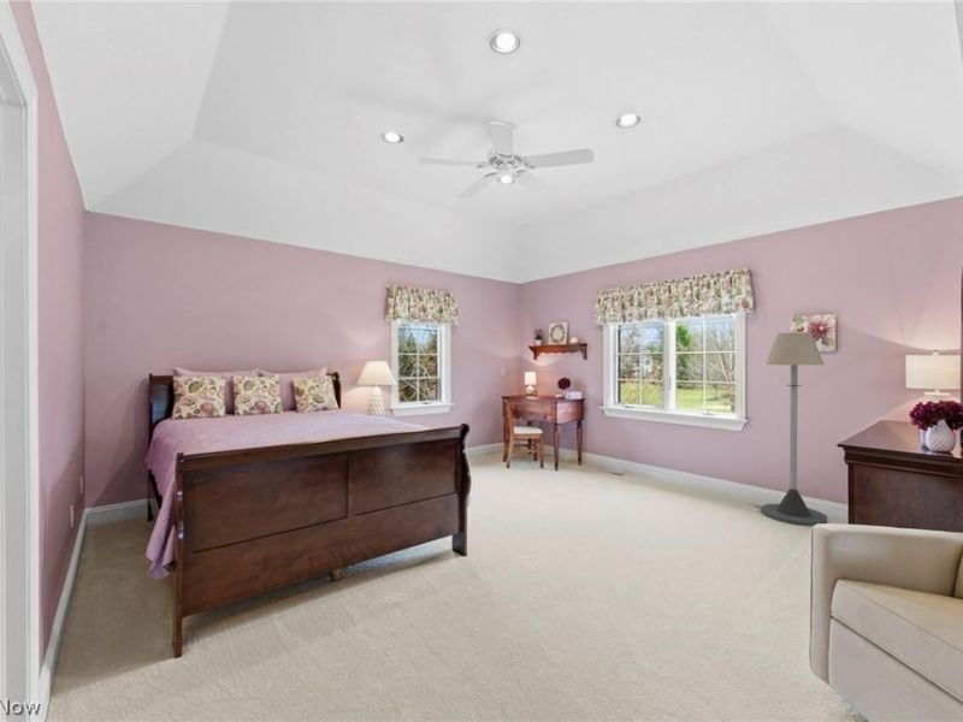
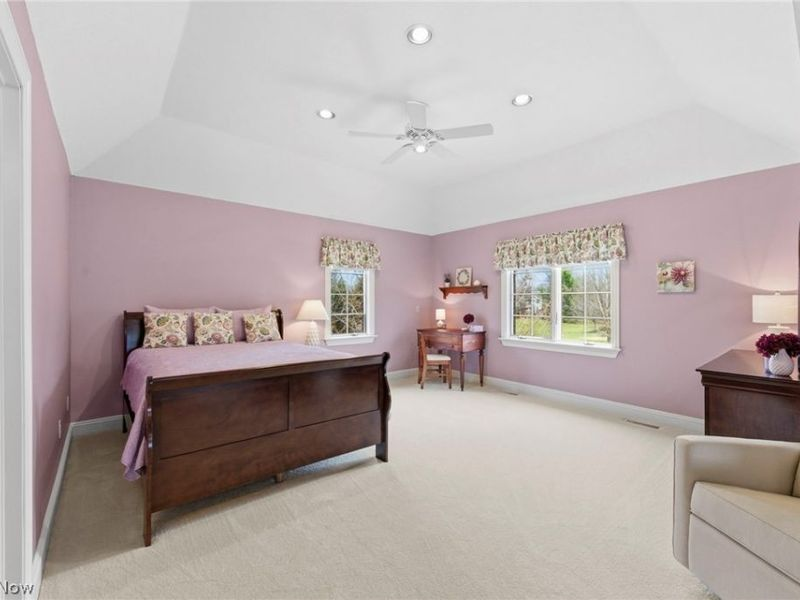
- floor lamp [760,331,828,527]
